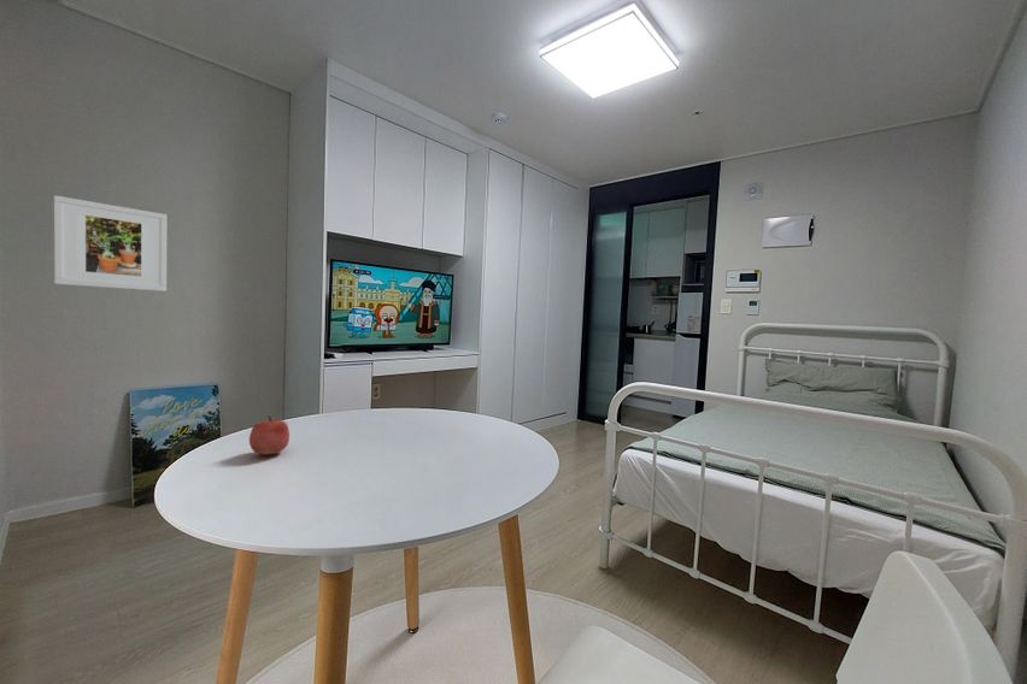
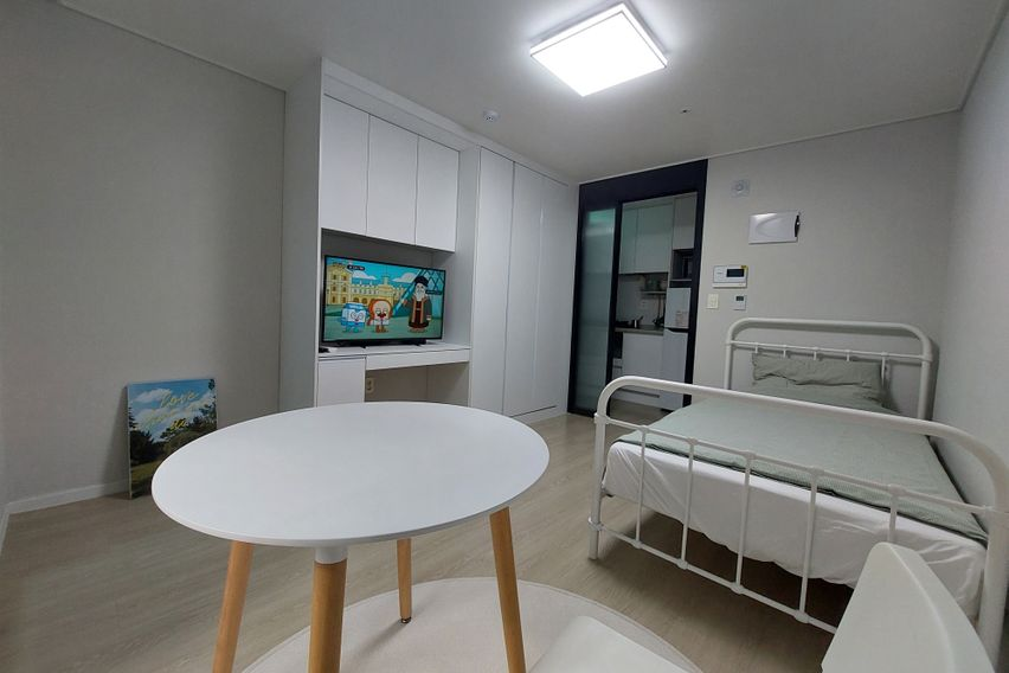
- apple [248,414,291,456]
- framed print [53,194,169,293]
